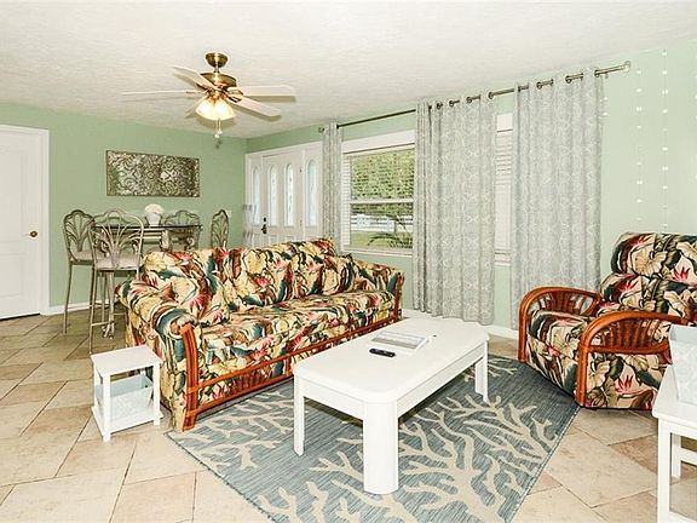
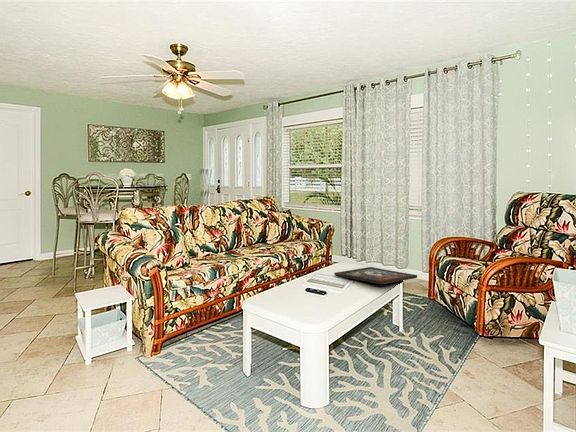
+ religious icon [333,266,418,285]
